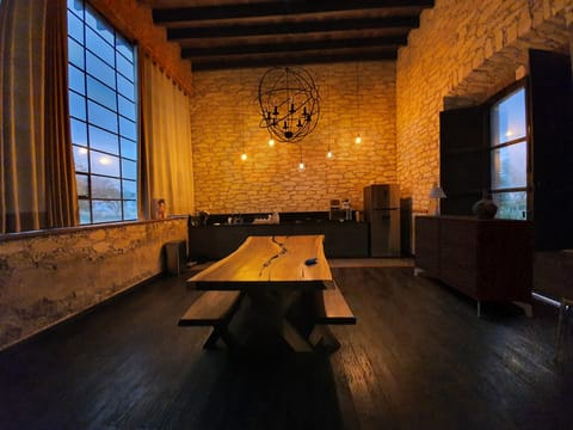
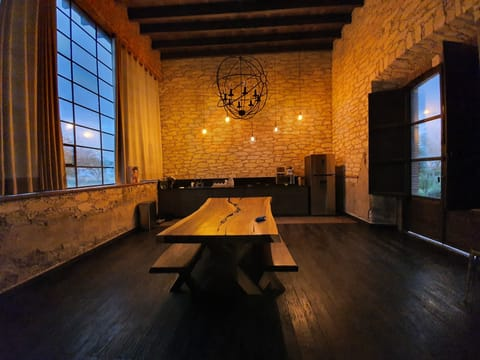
- sideboard [413,214,534,319]
- table lamp [426,186,448,216]
- vessel [472,189,499,220]
